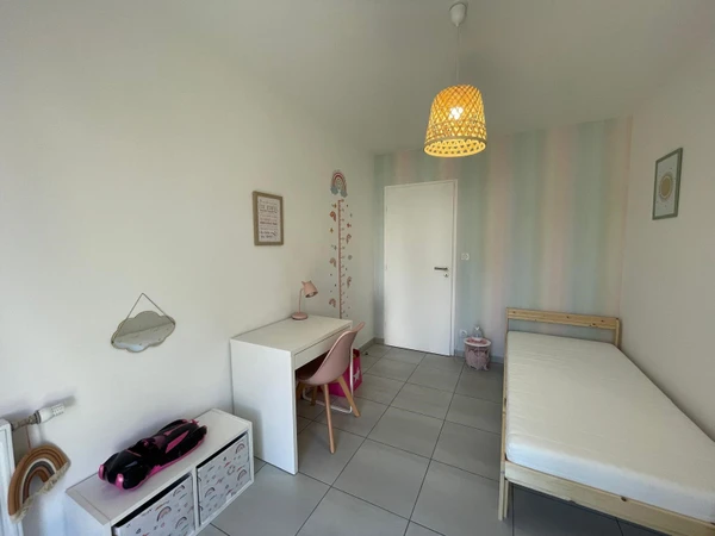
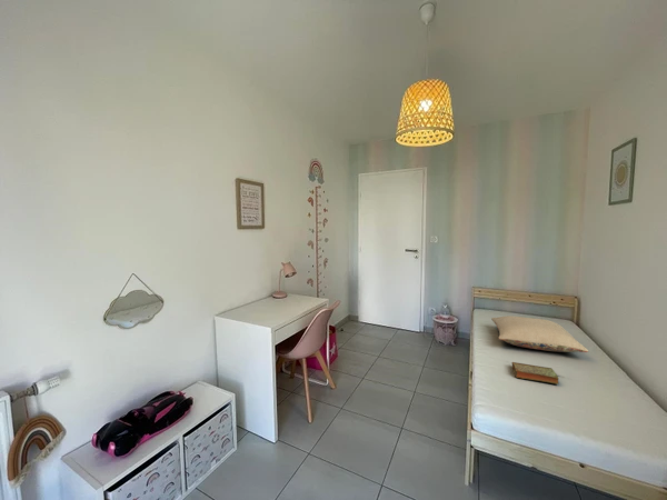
+ book [511,361,560,386]
+ pillow [490,314,589,353]
